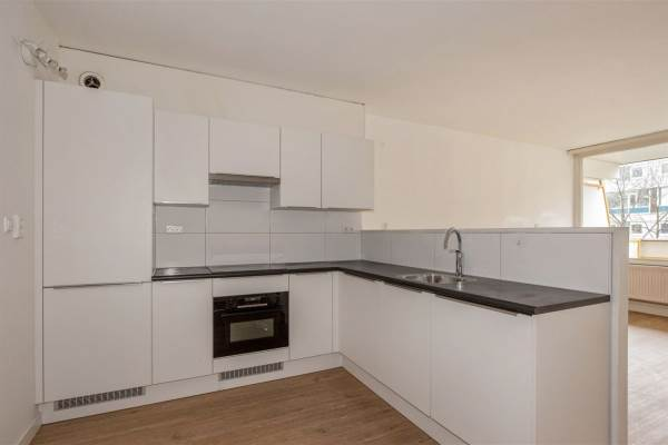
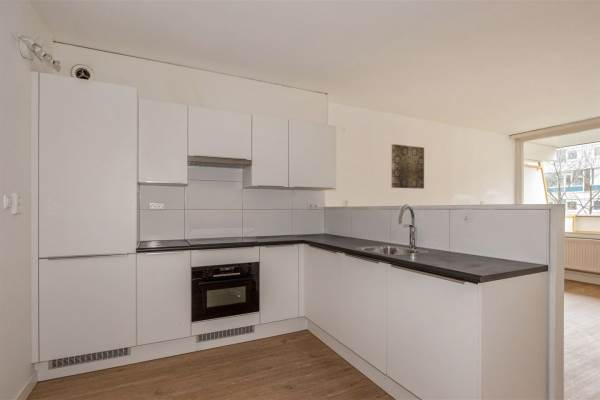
+ wall art [390,143,425,190]
